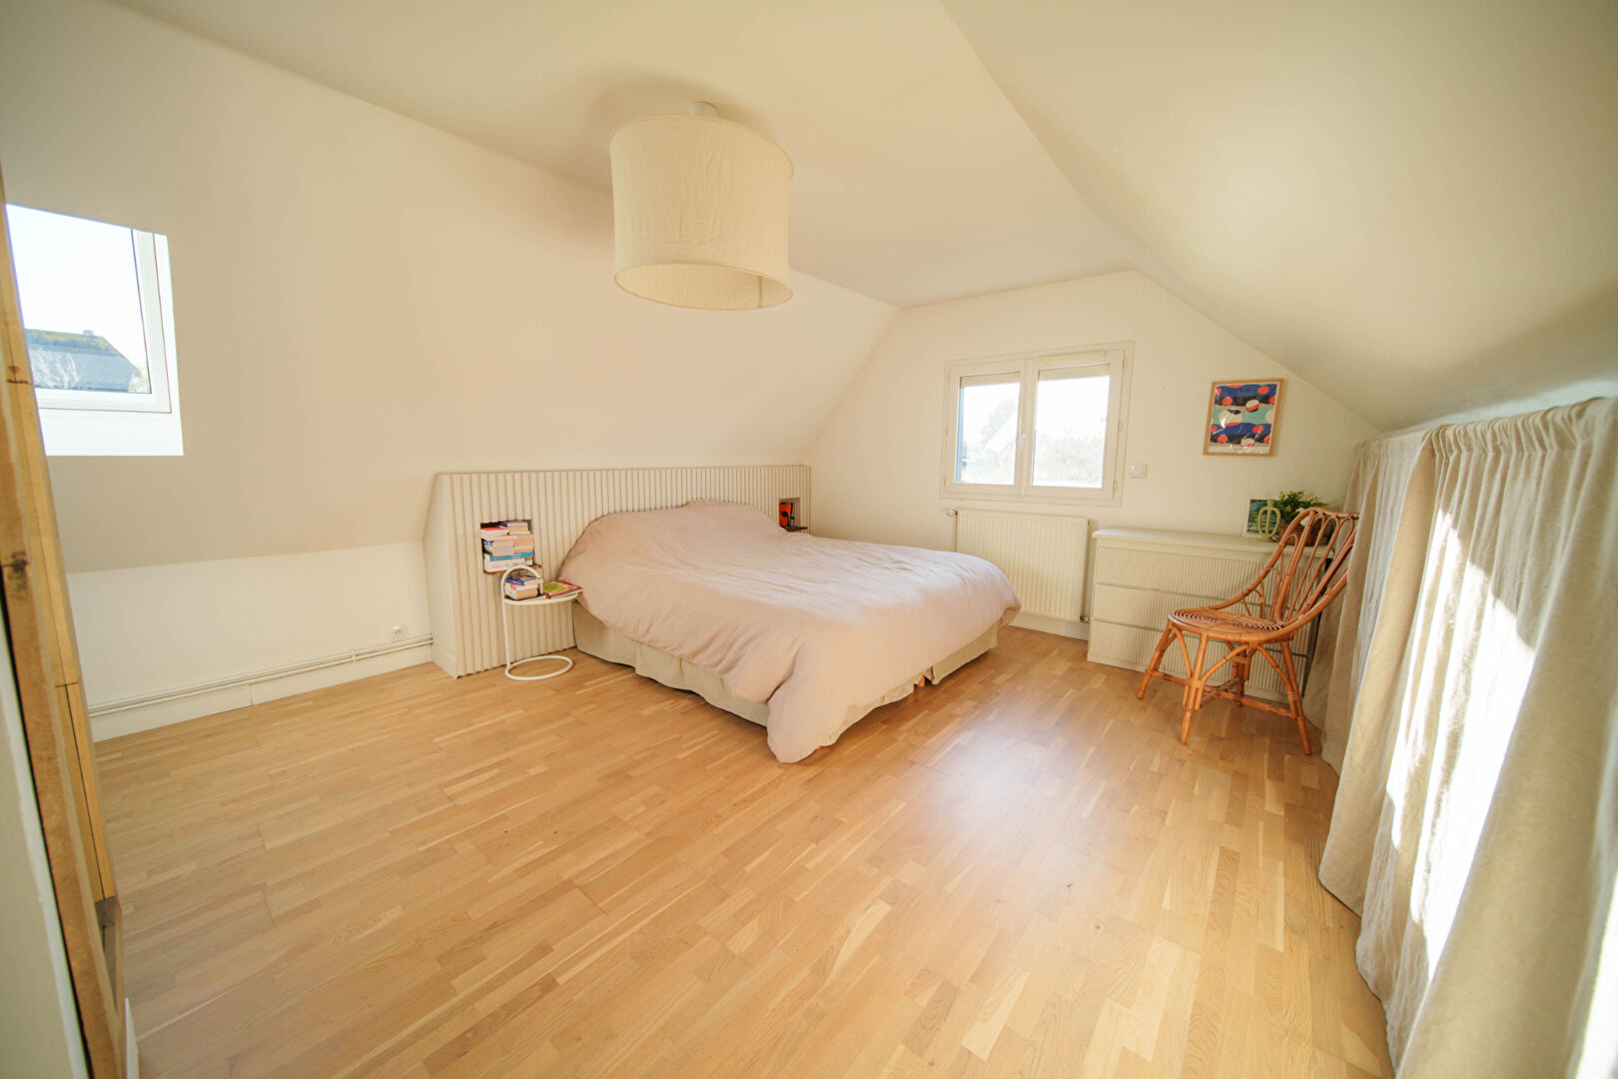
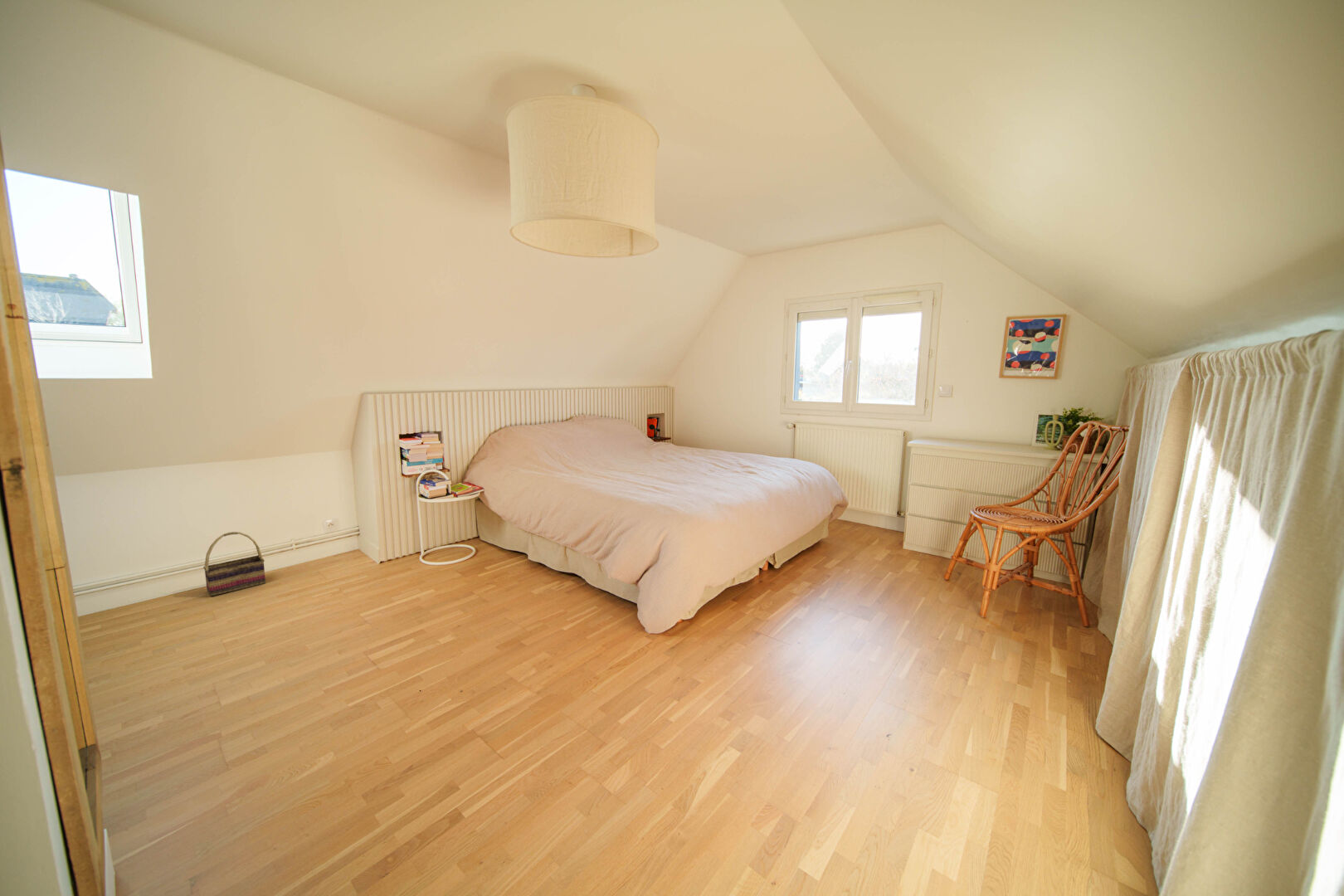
+ basket [202,531,266,597]
